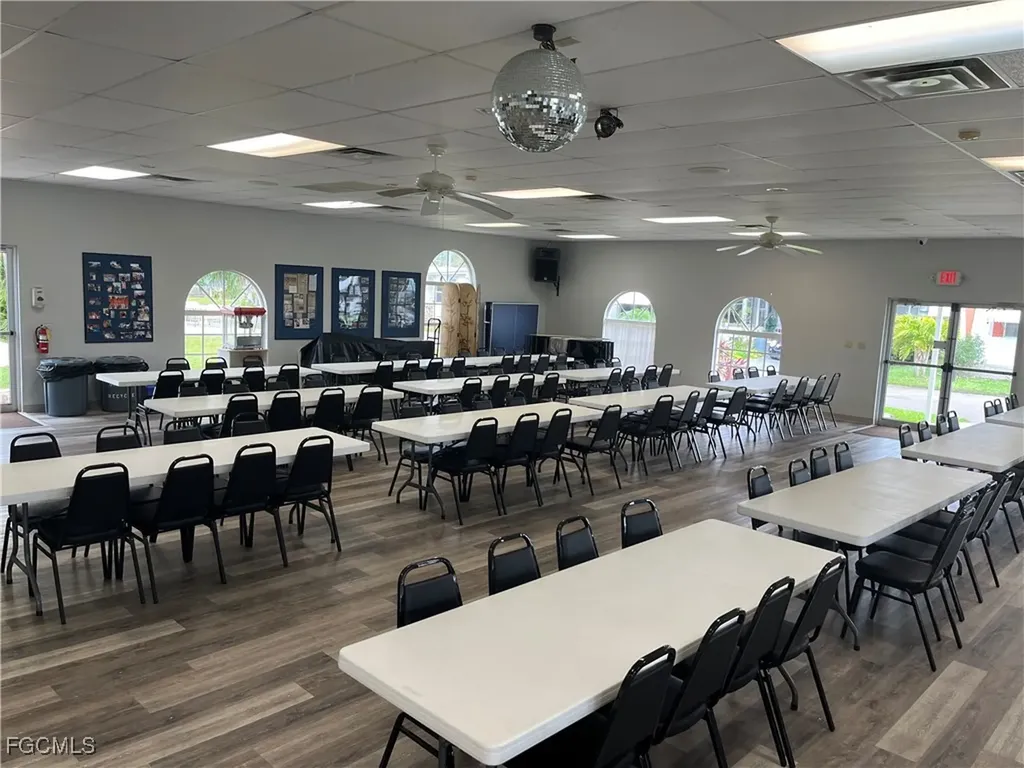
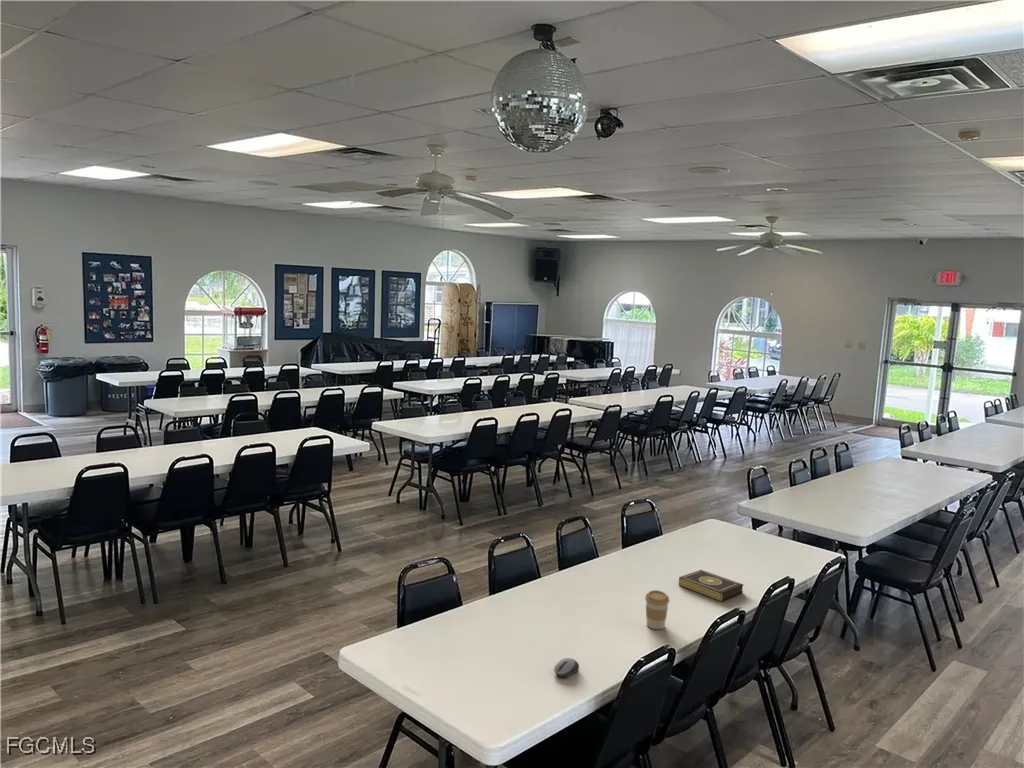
+ coffee cup [644,589,670,630]
+ book [678,569,744,602]
+ computer mouse [553,657,580,678]
